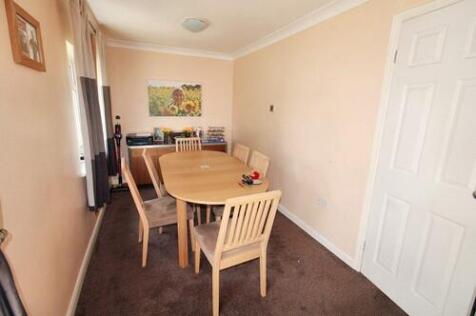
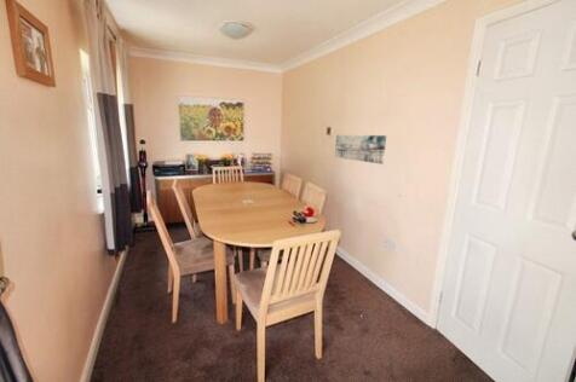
+ wall art [334,134,387,166]
